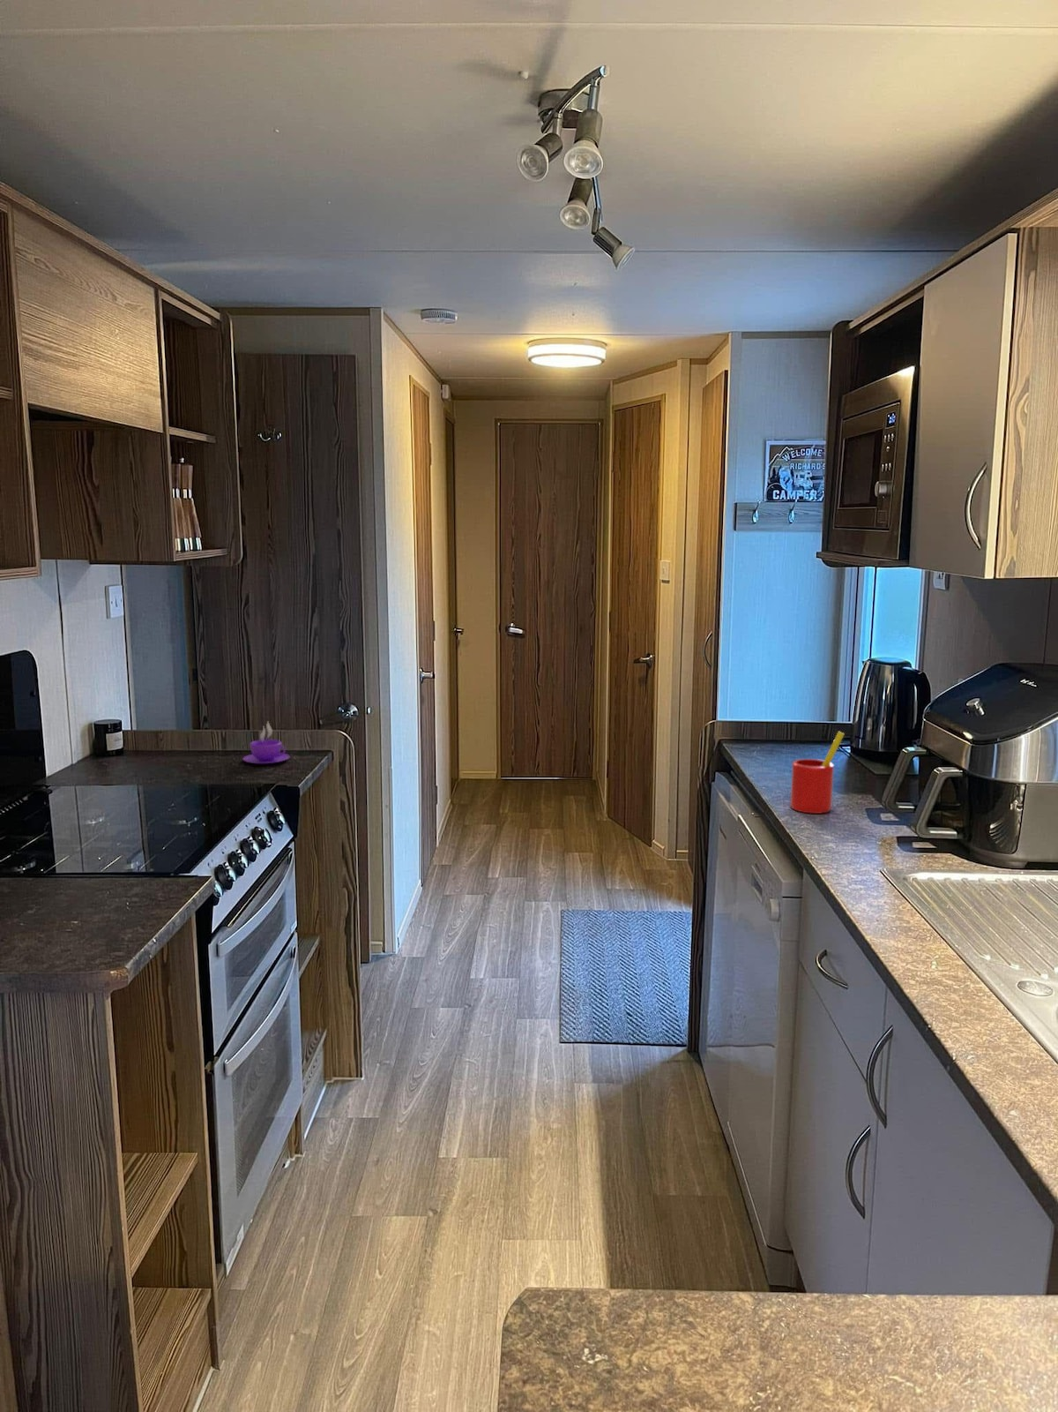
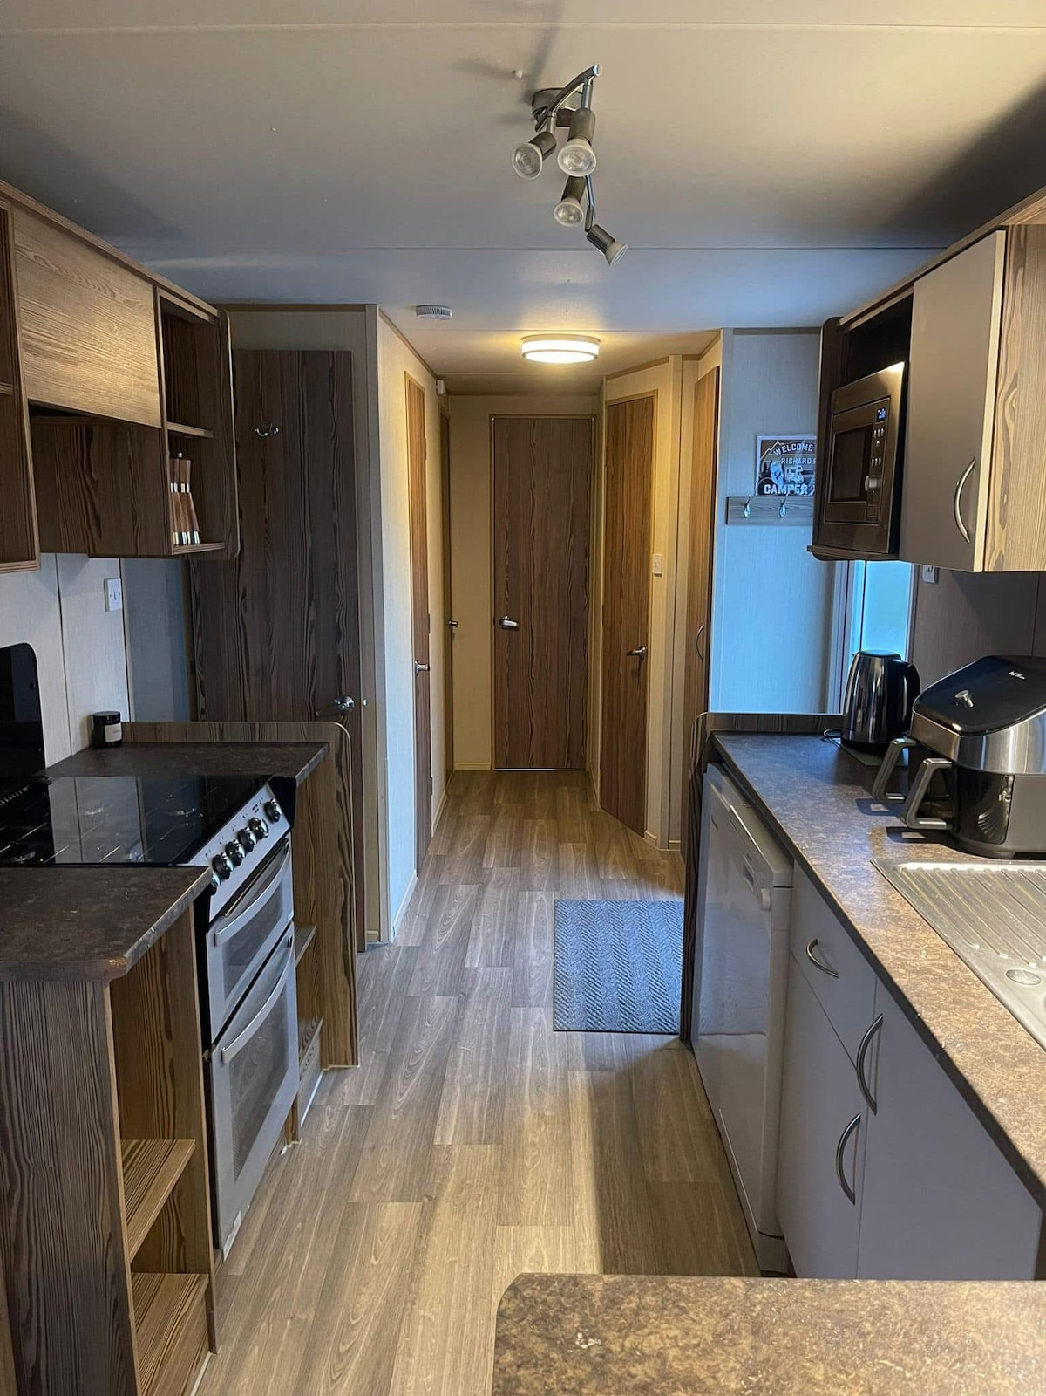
- straw [790,730,846,815]
- coffee cup [241,720,291,764]
